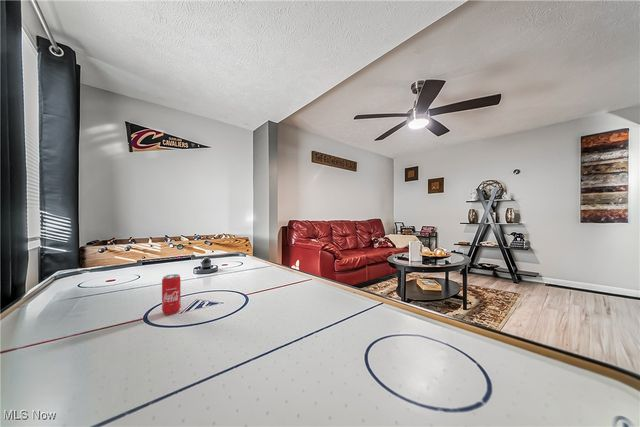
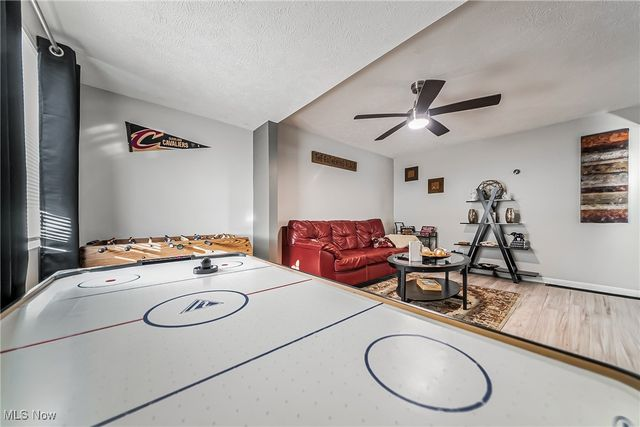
- beverage can [161,273,182,316]
